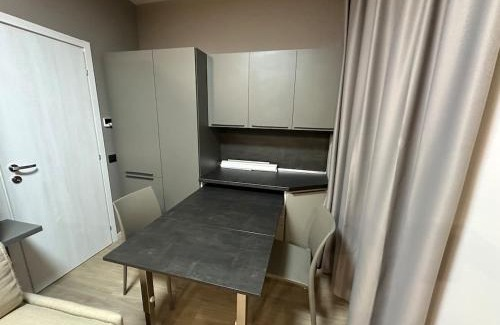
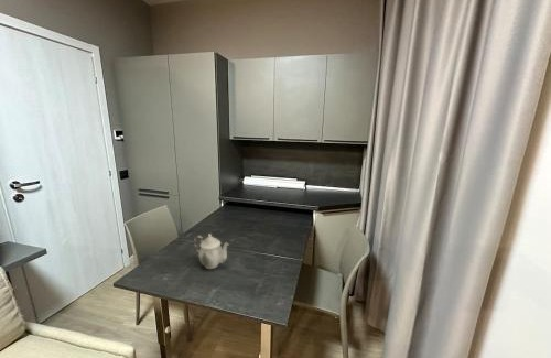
+ teapot [193,232,230,270]
